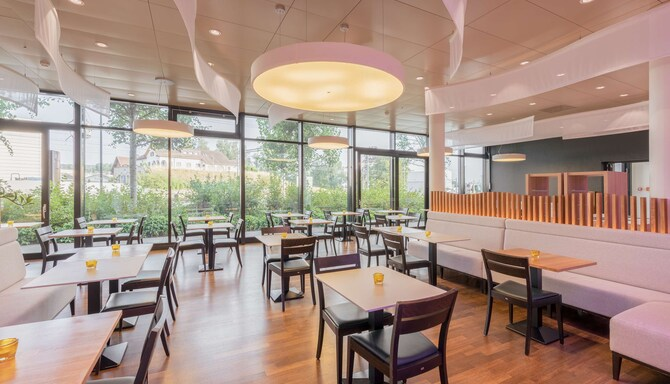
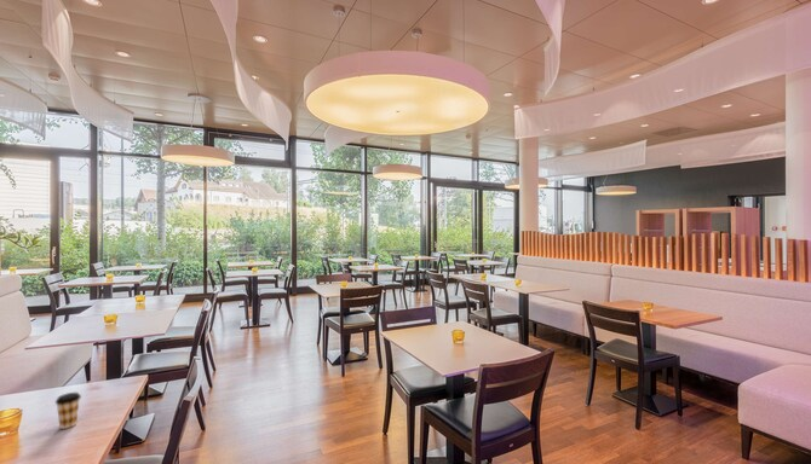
+ coffee cup [54,392,82,430]
